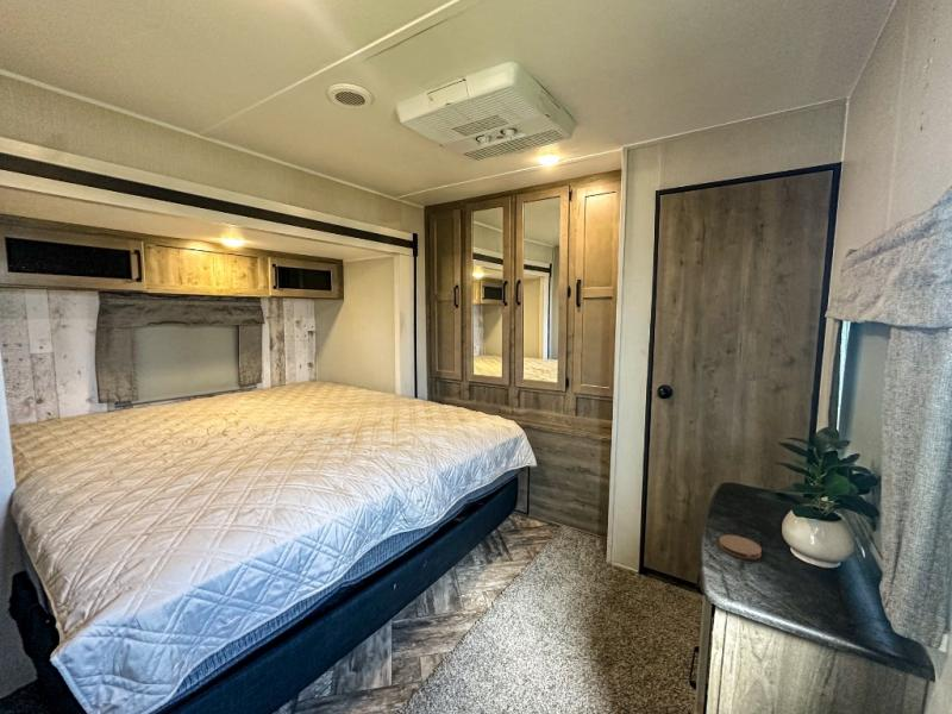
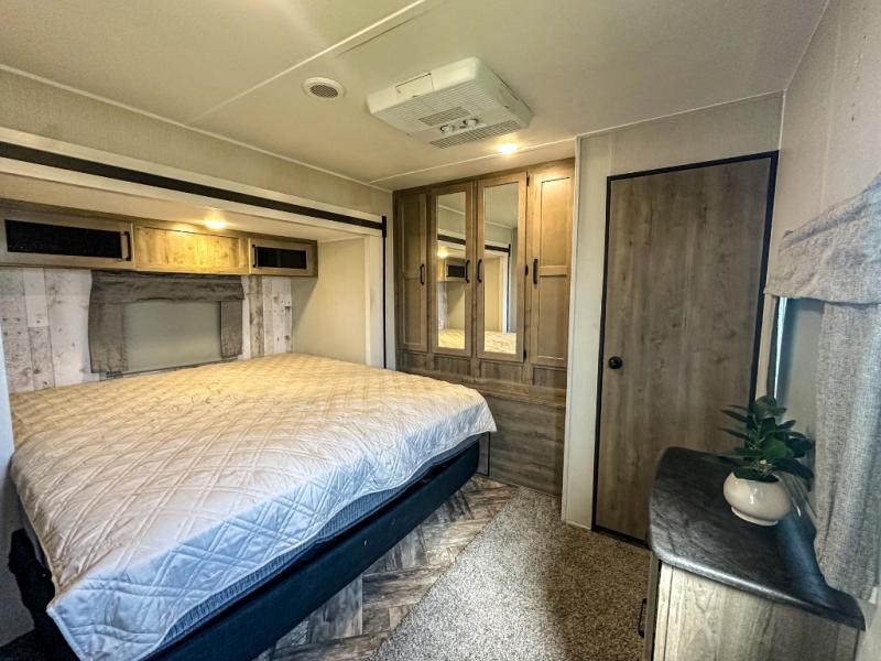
- coaster [718,534,763,560]
